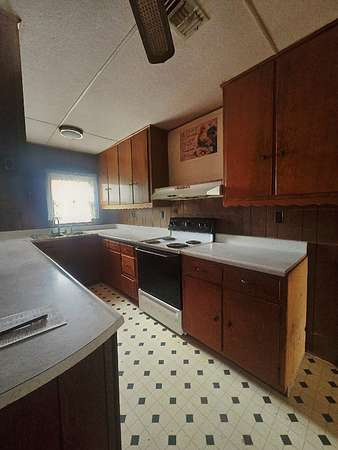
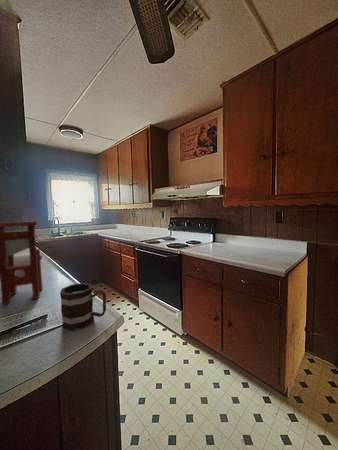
+ mug [59,282,107,331]
+ paper towel holder [0,220,43,305]
